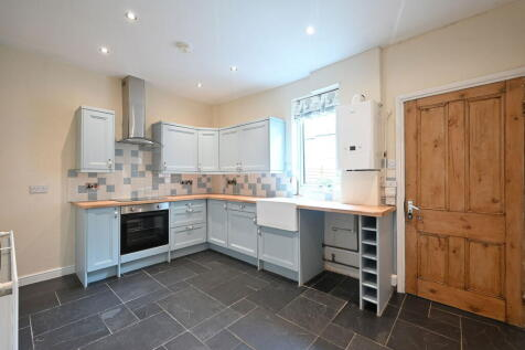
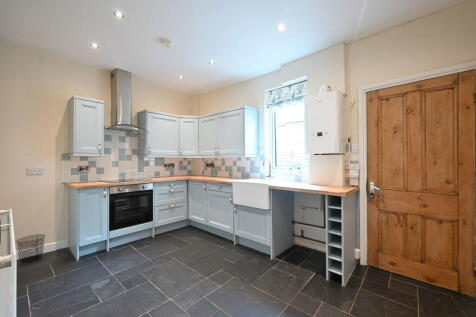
+ waste bin [15,233,46,266]
